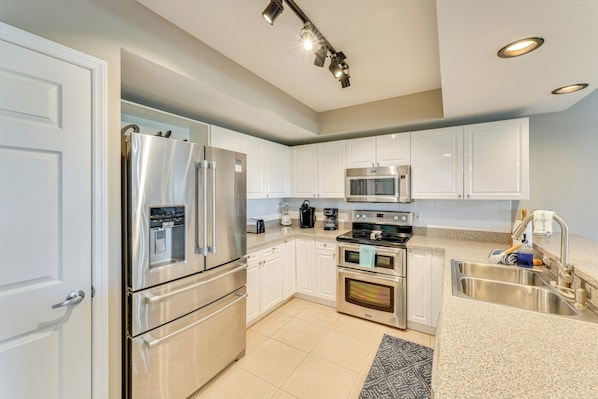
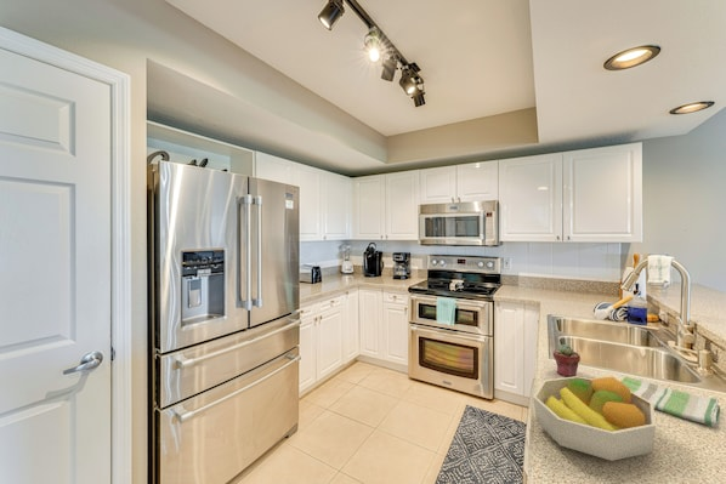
+ fruit bowl [532,375,657,462]
+ dish towel [622,376,721,428]
+ potted succulent [551,343,582,377]
